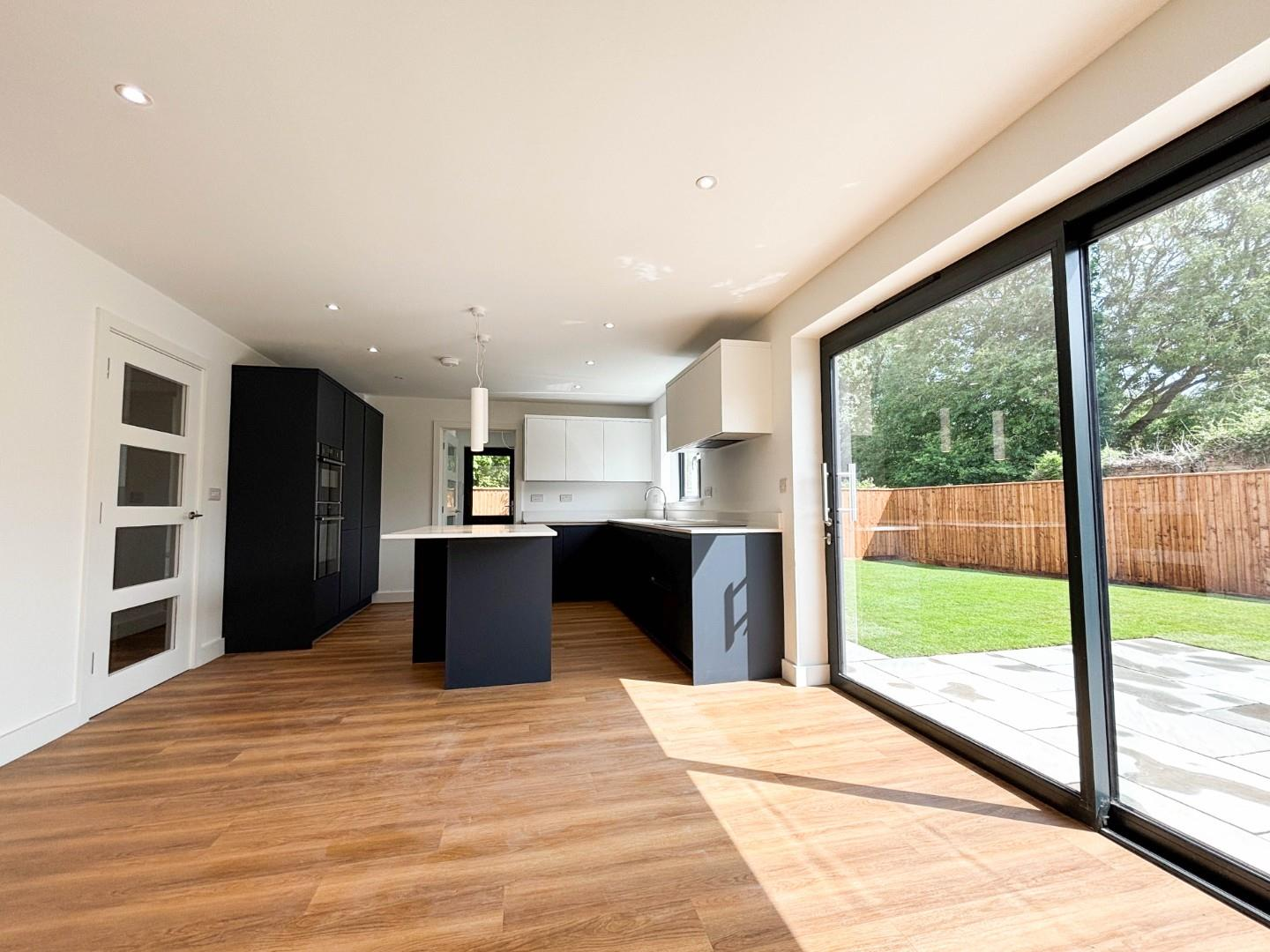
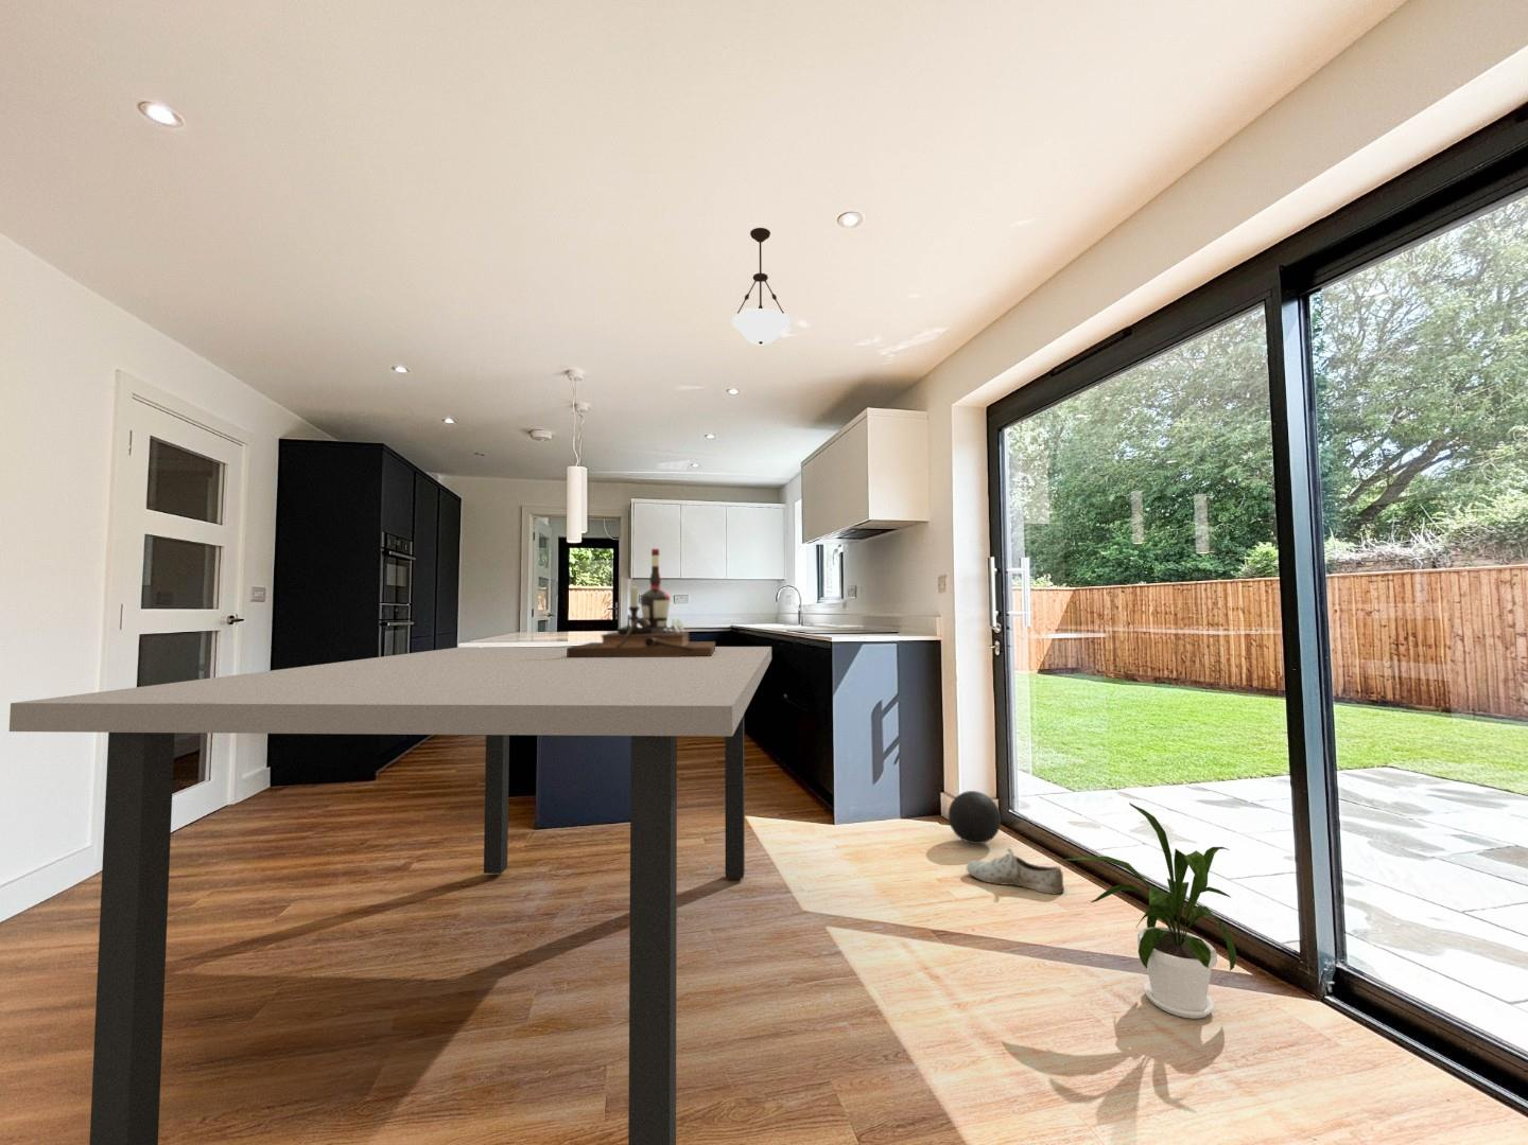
+ wine bottle [567,548,716,658]
+ house plant [1064,801,1237,1020]
+ dining table [8,646,772,1145]
+ pendant light [732,227,790,345]
+ shoe [965,847,1065,896]
+ ball [948,790,1002,846]
